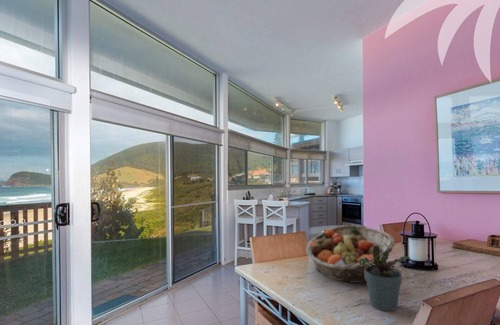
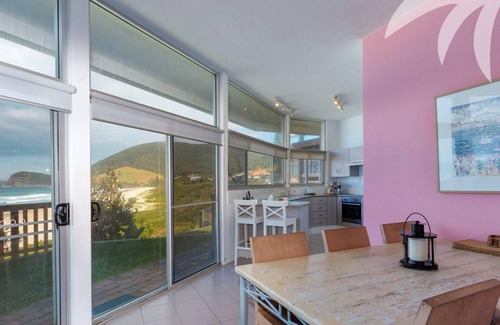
- potted plant [359,243,411,312]
- fruit basket [305,224,396,284]
